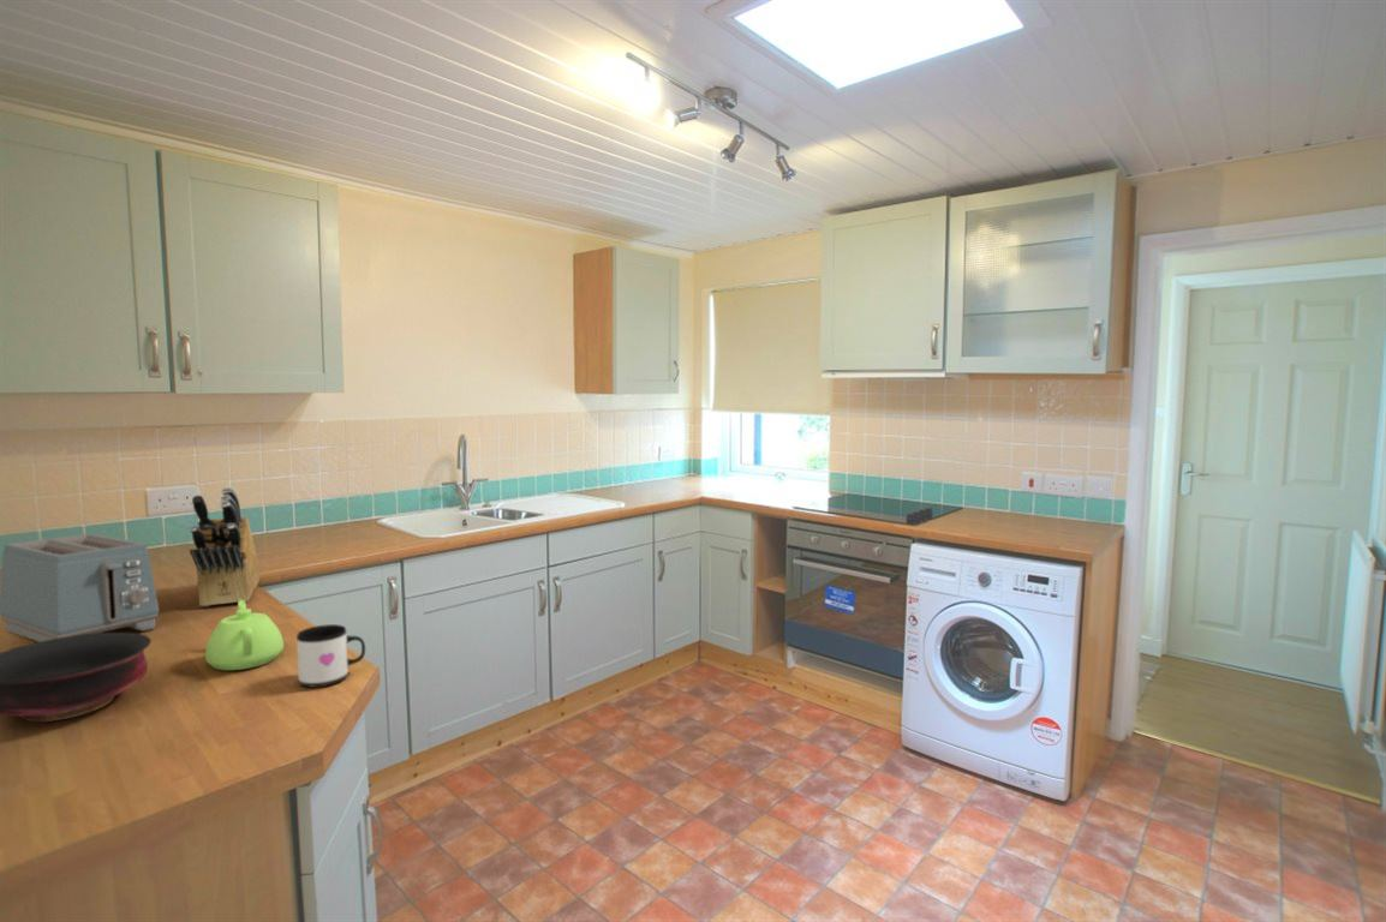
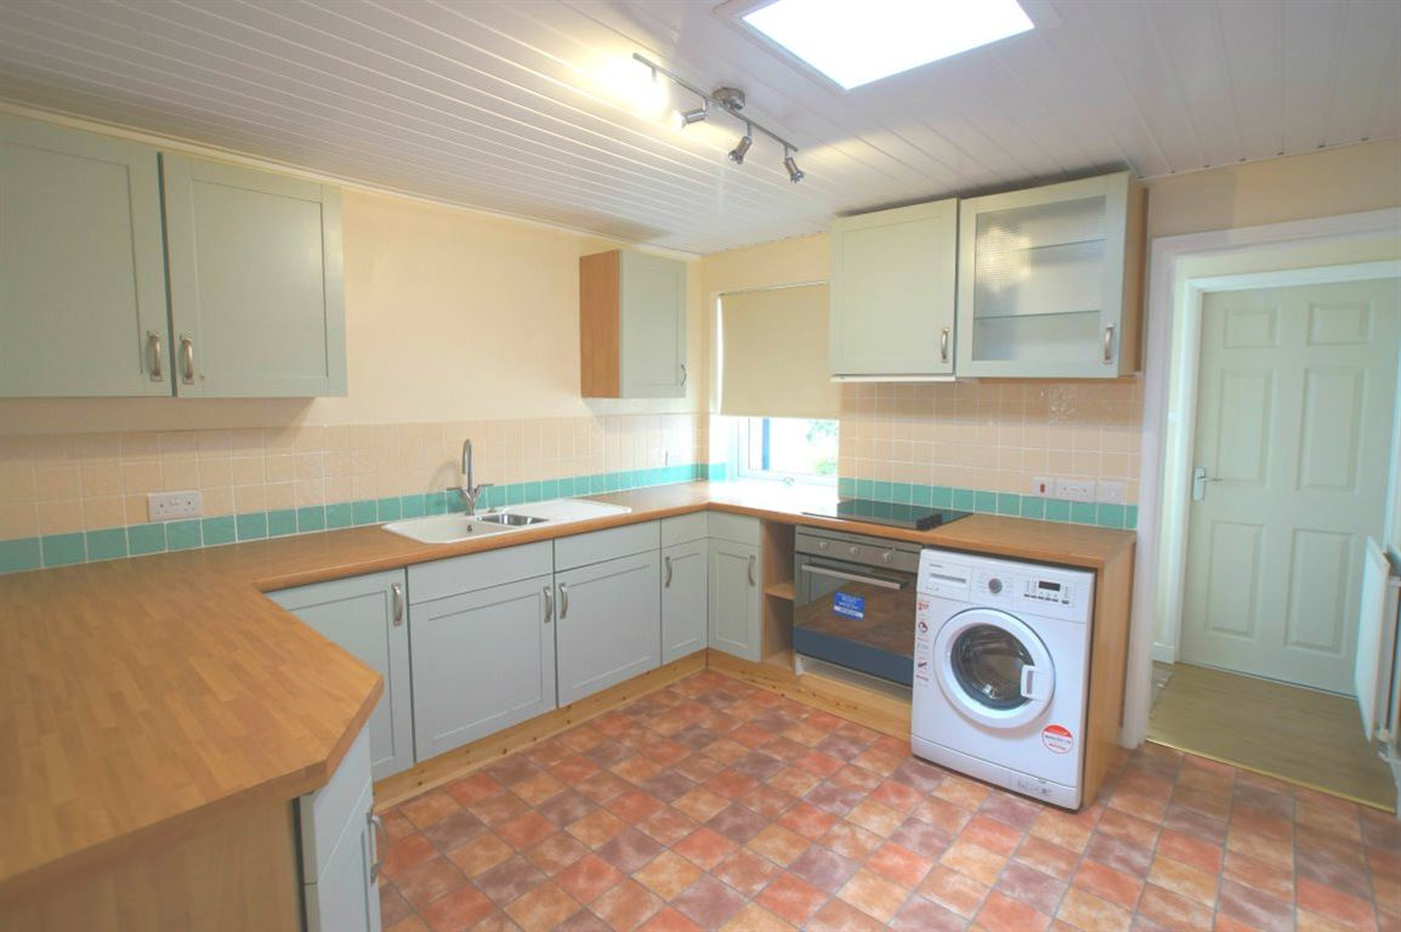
- toaster [0,532,160,642]
- bowl [0,631,153,723]
- teapot [204,600,285,671]
- mug [295,623,366,688]
- knife block [189,486,261,607]
